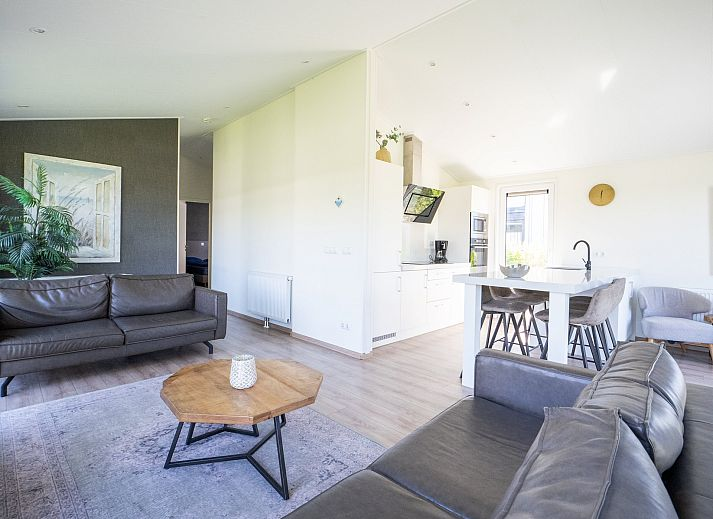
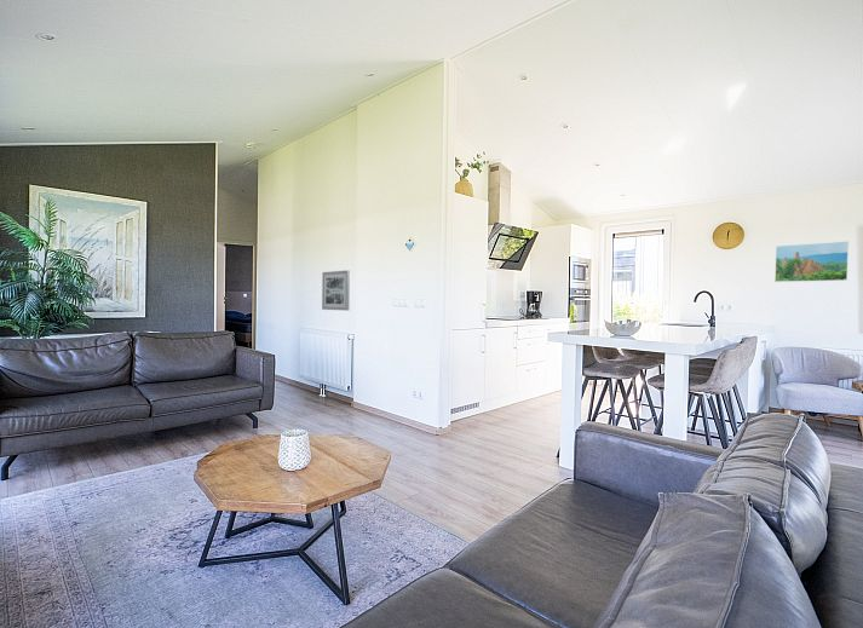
+ wall art [321,269,351,312]
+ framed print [773,241,850,283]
